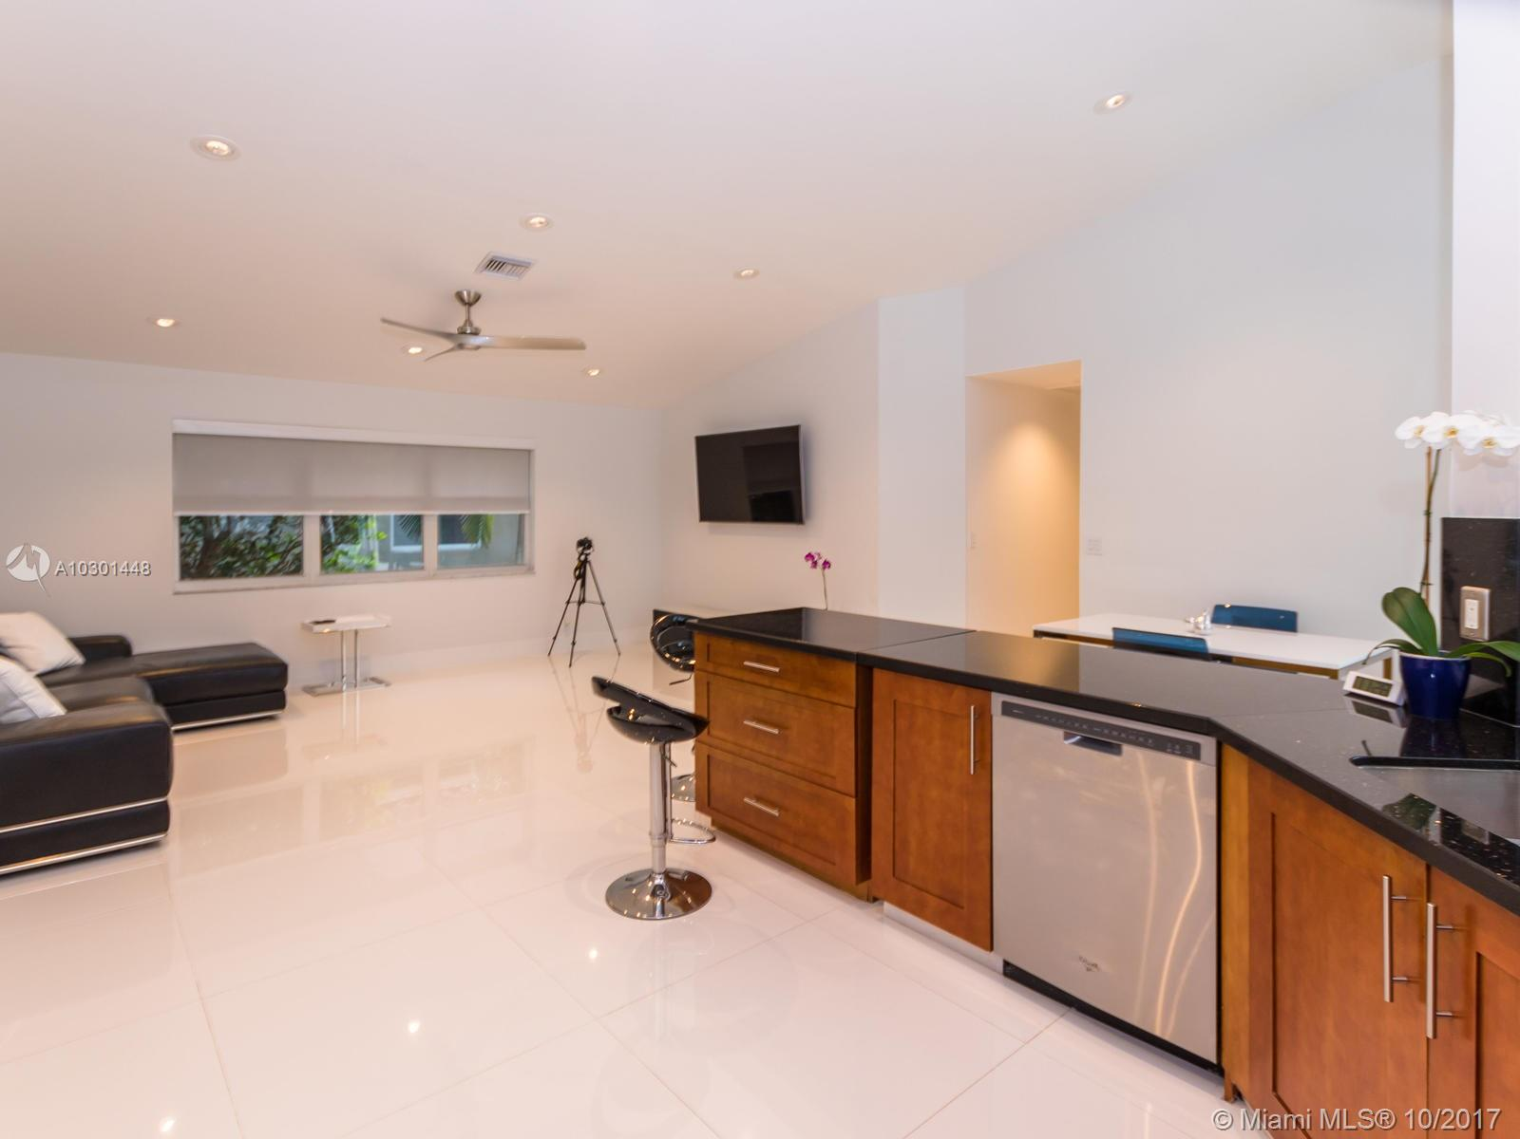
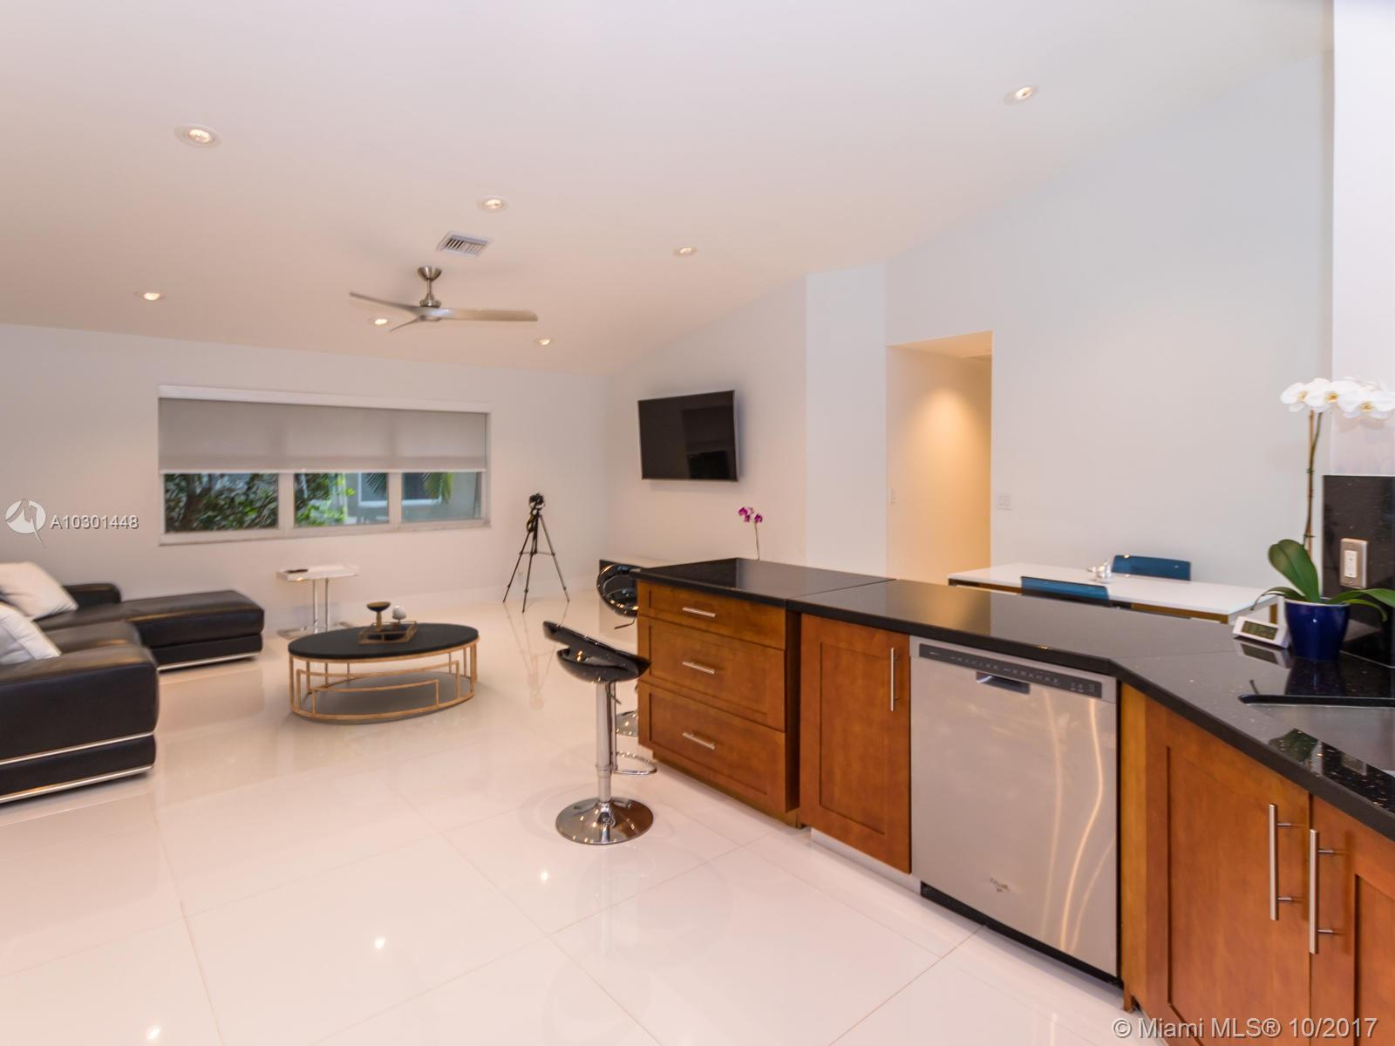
+ coffee table [287,601,480,721]
